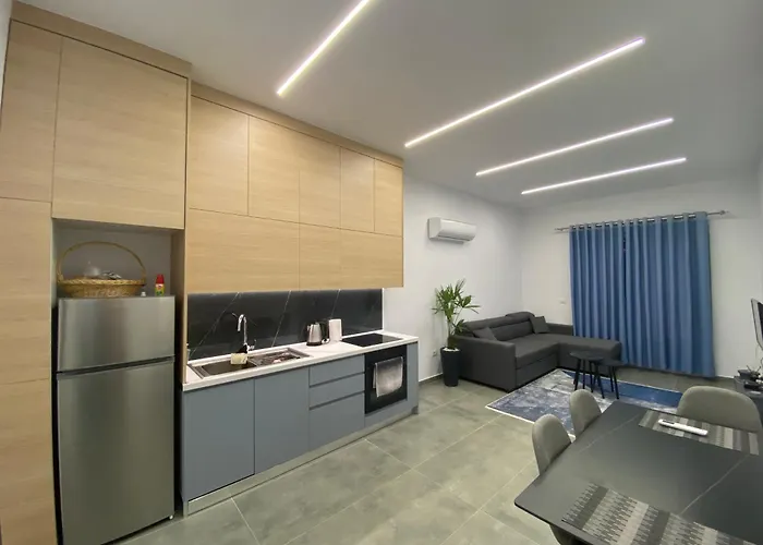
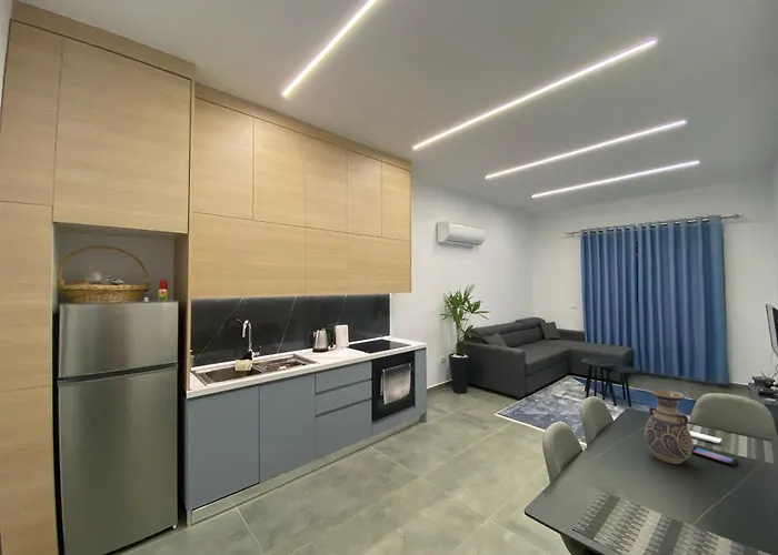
+ smartphone [691,446,739,468]
+ vase [644,389,695,465]
